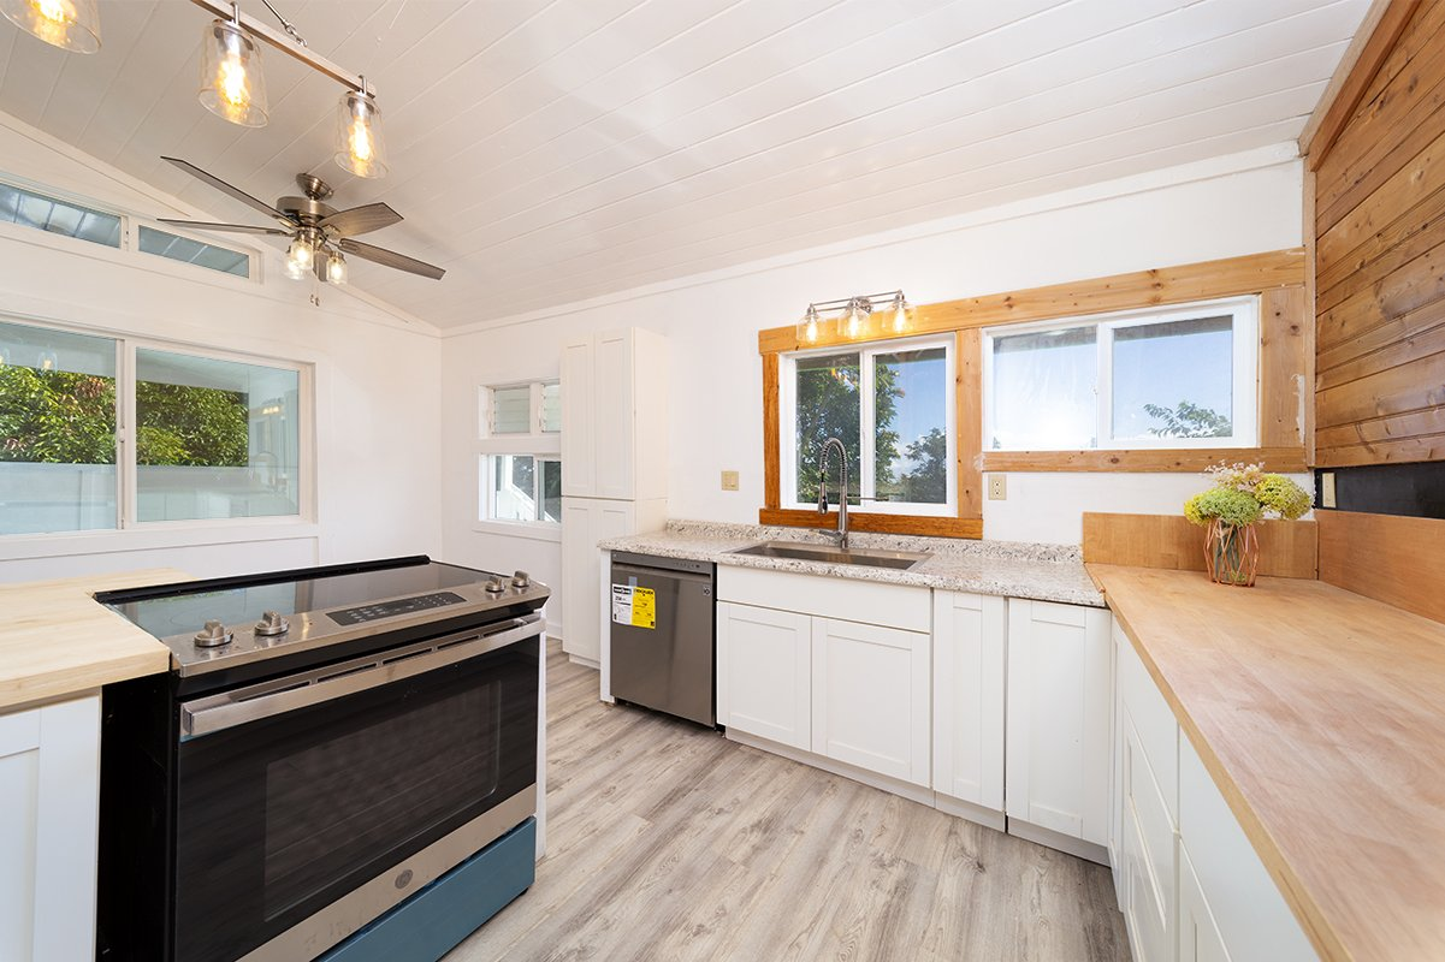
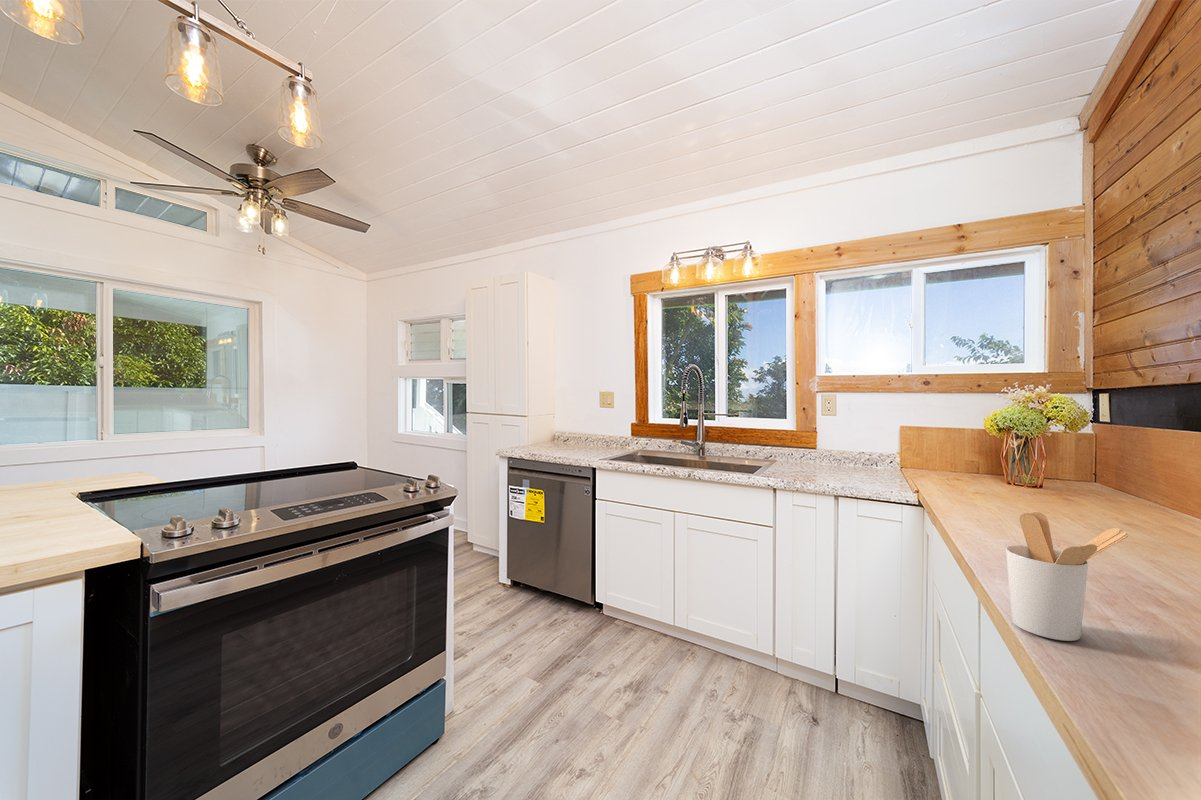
+ utensil holder [1005,511,1129,642]
